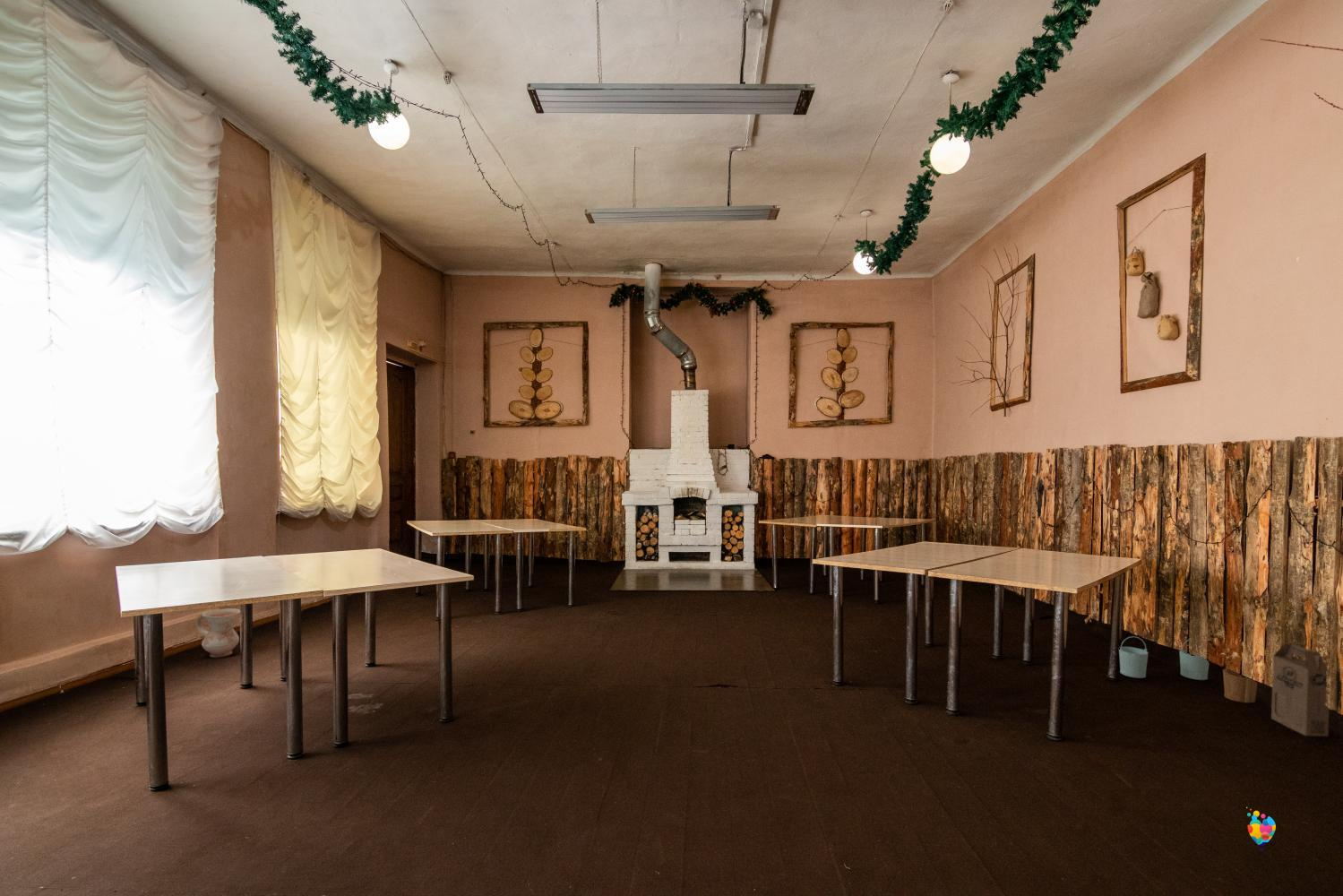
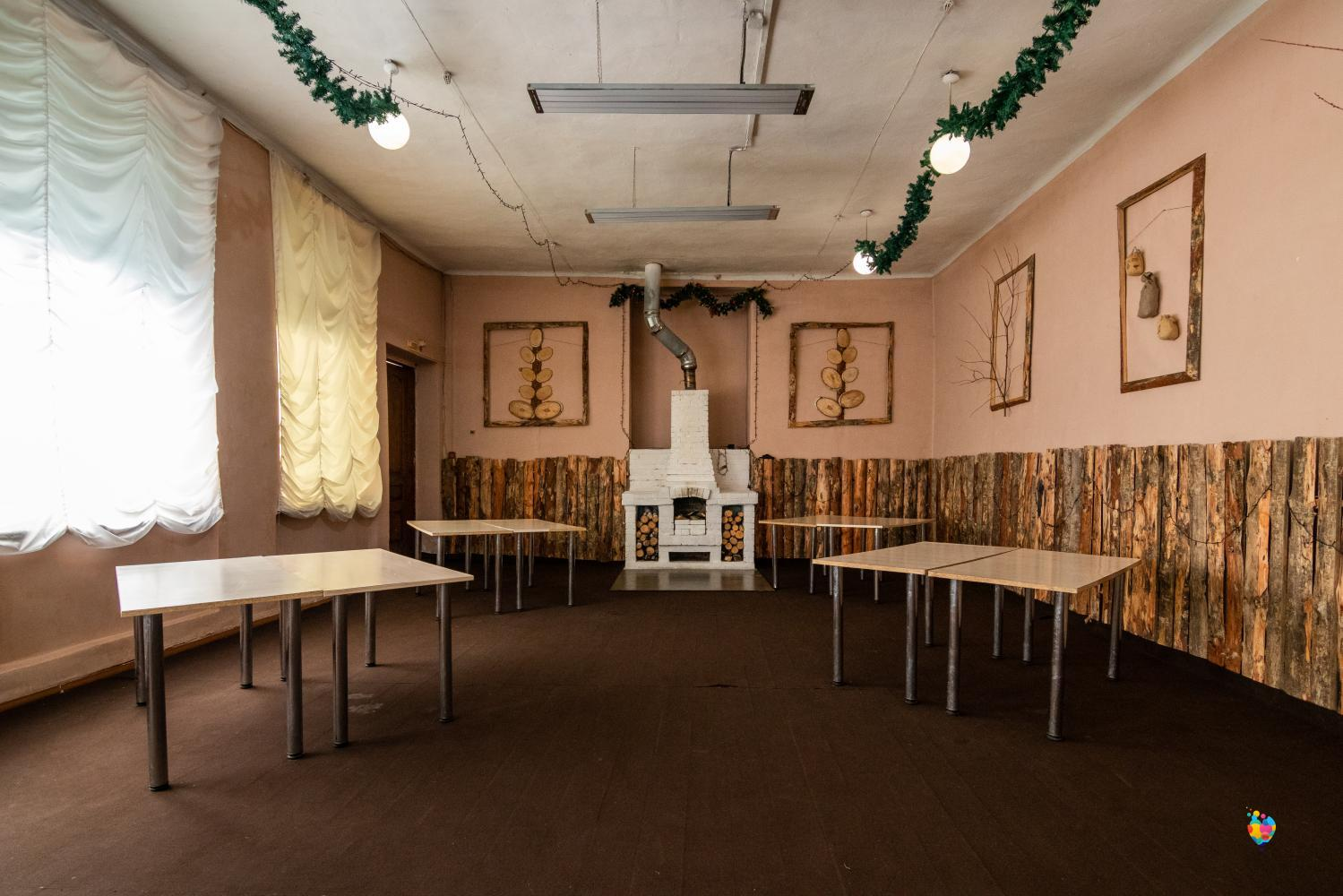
- cardboard box [1270,642,1330,737]
- ceramic jug [195,607,241,659]
- bucket [1118,635,1258,703]
